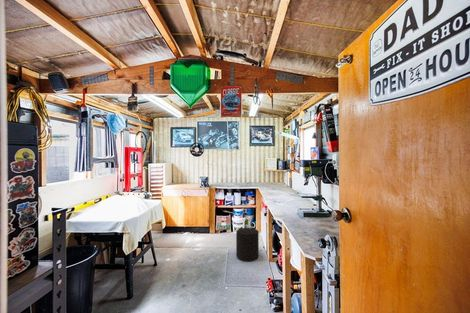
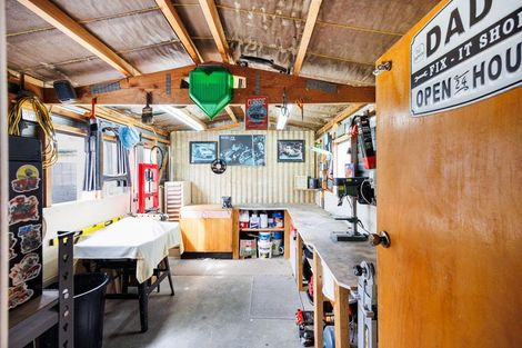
- stool [235,227,260,262]
